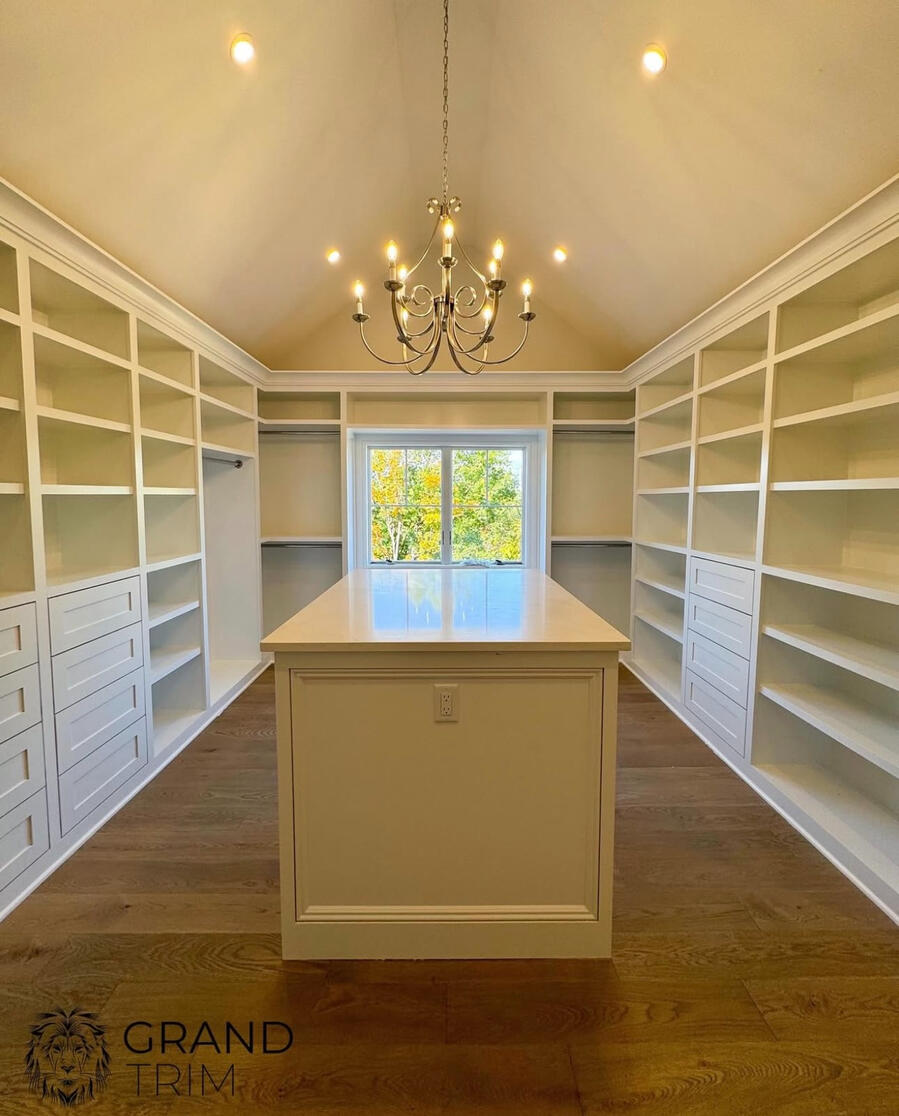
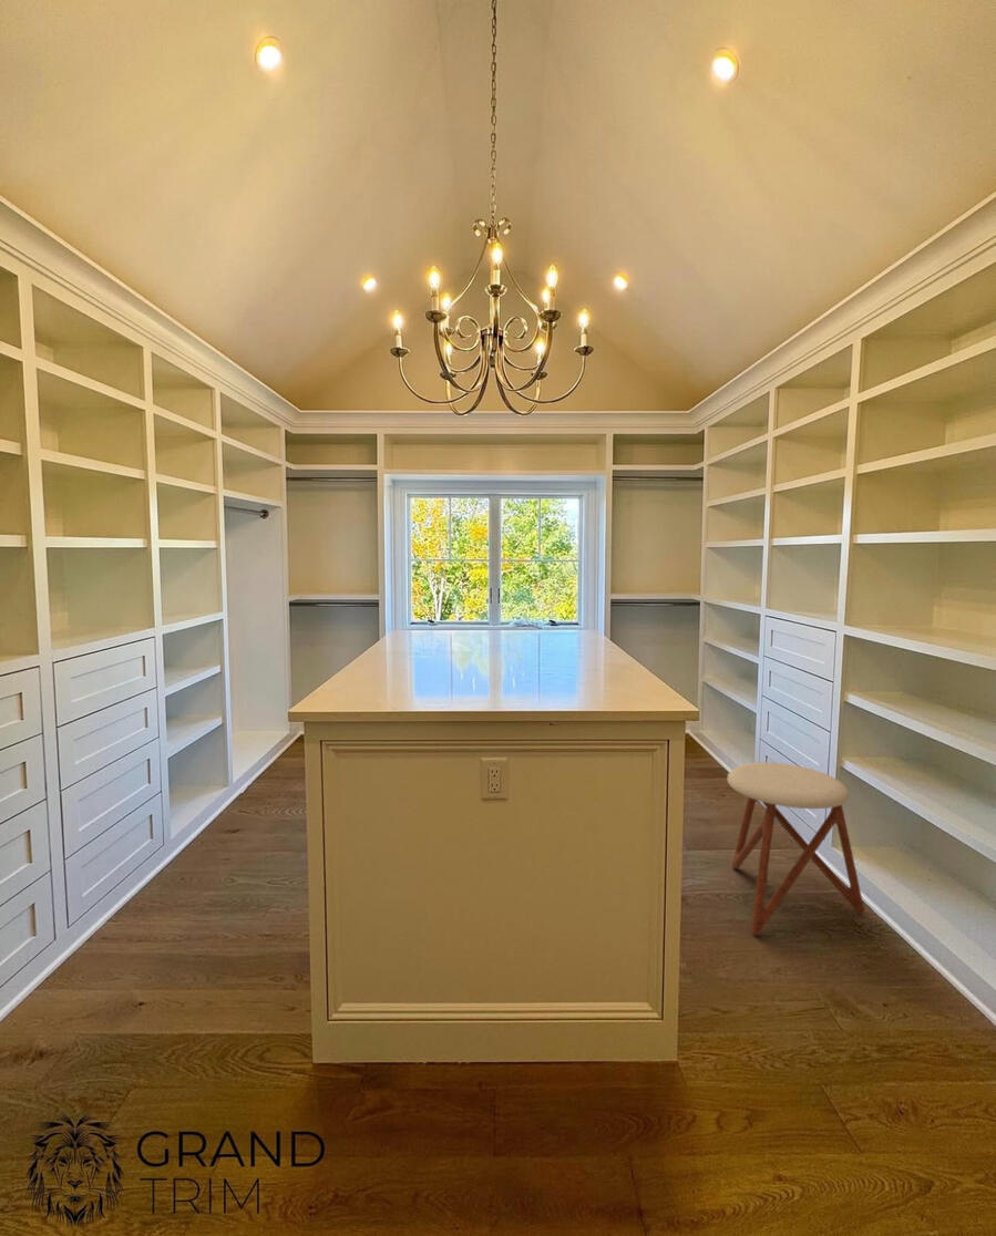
+ stool [726,762,865,936]
